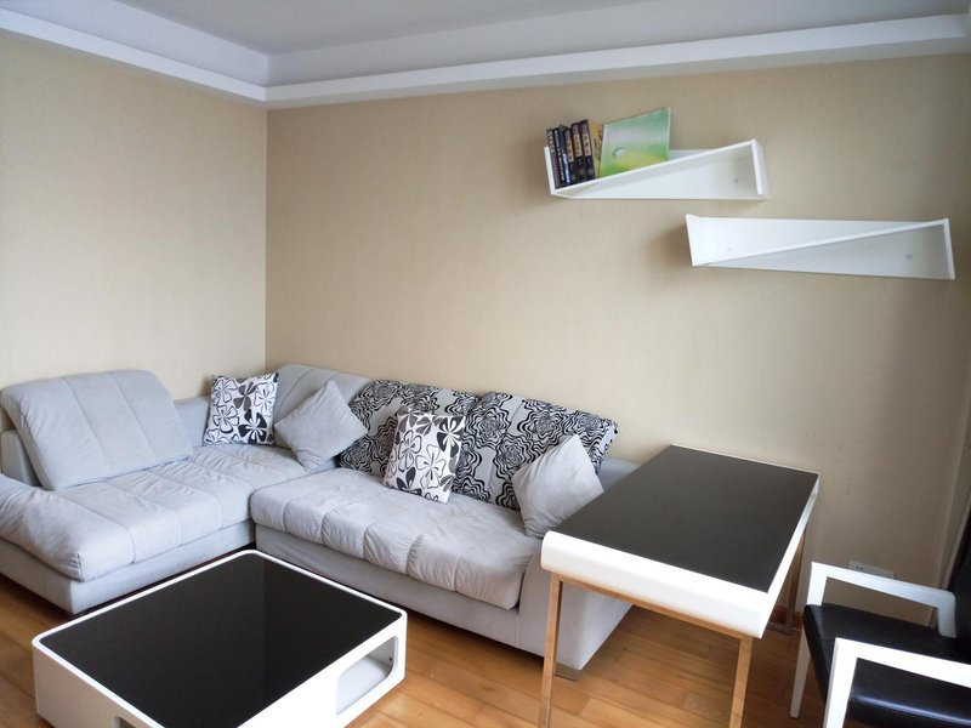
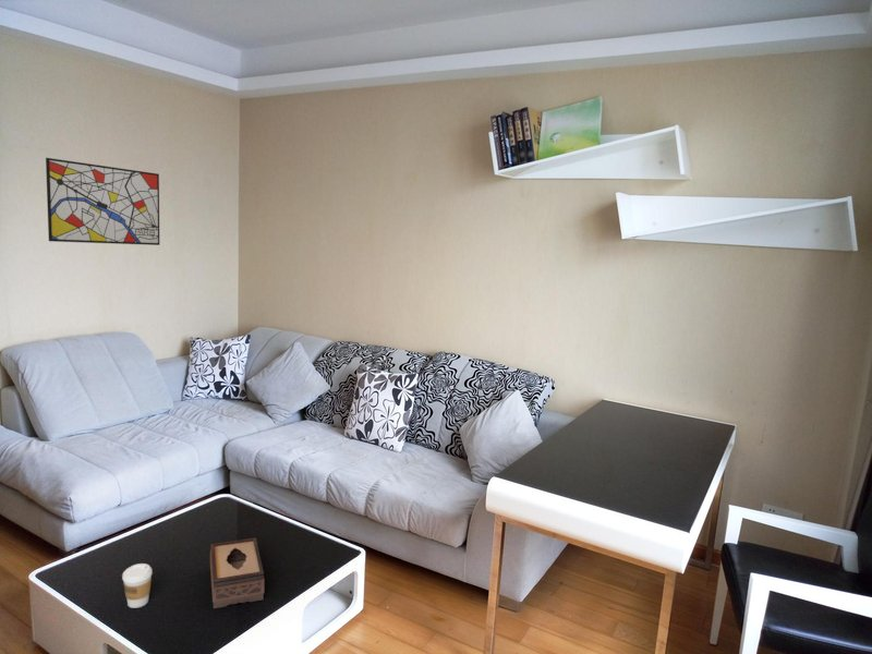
+ tissue box [209,536,265,609]
+ coffee cup [121,562,154,609]
+ wall art [45,157,160,246]
